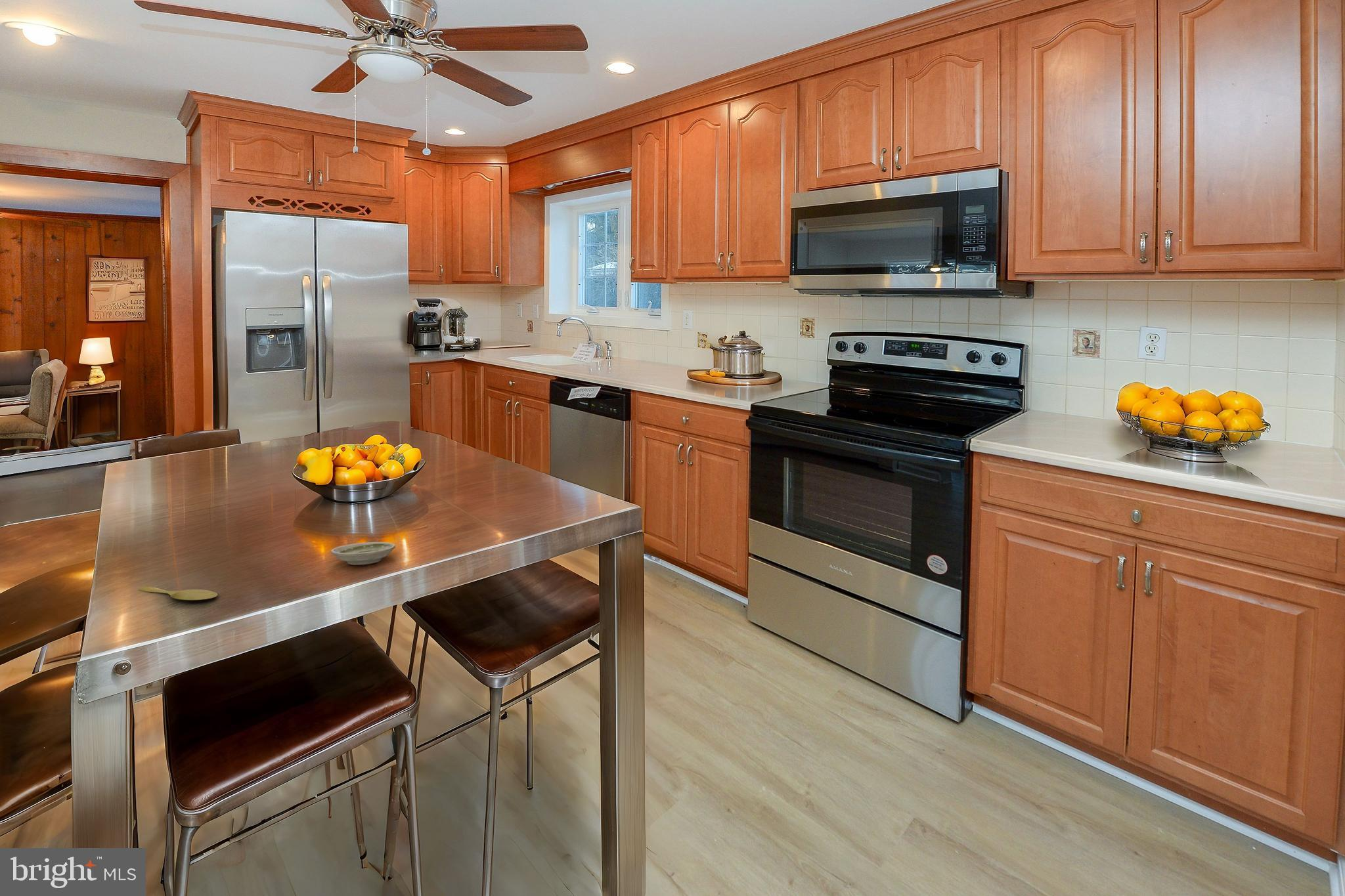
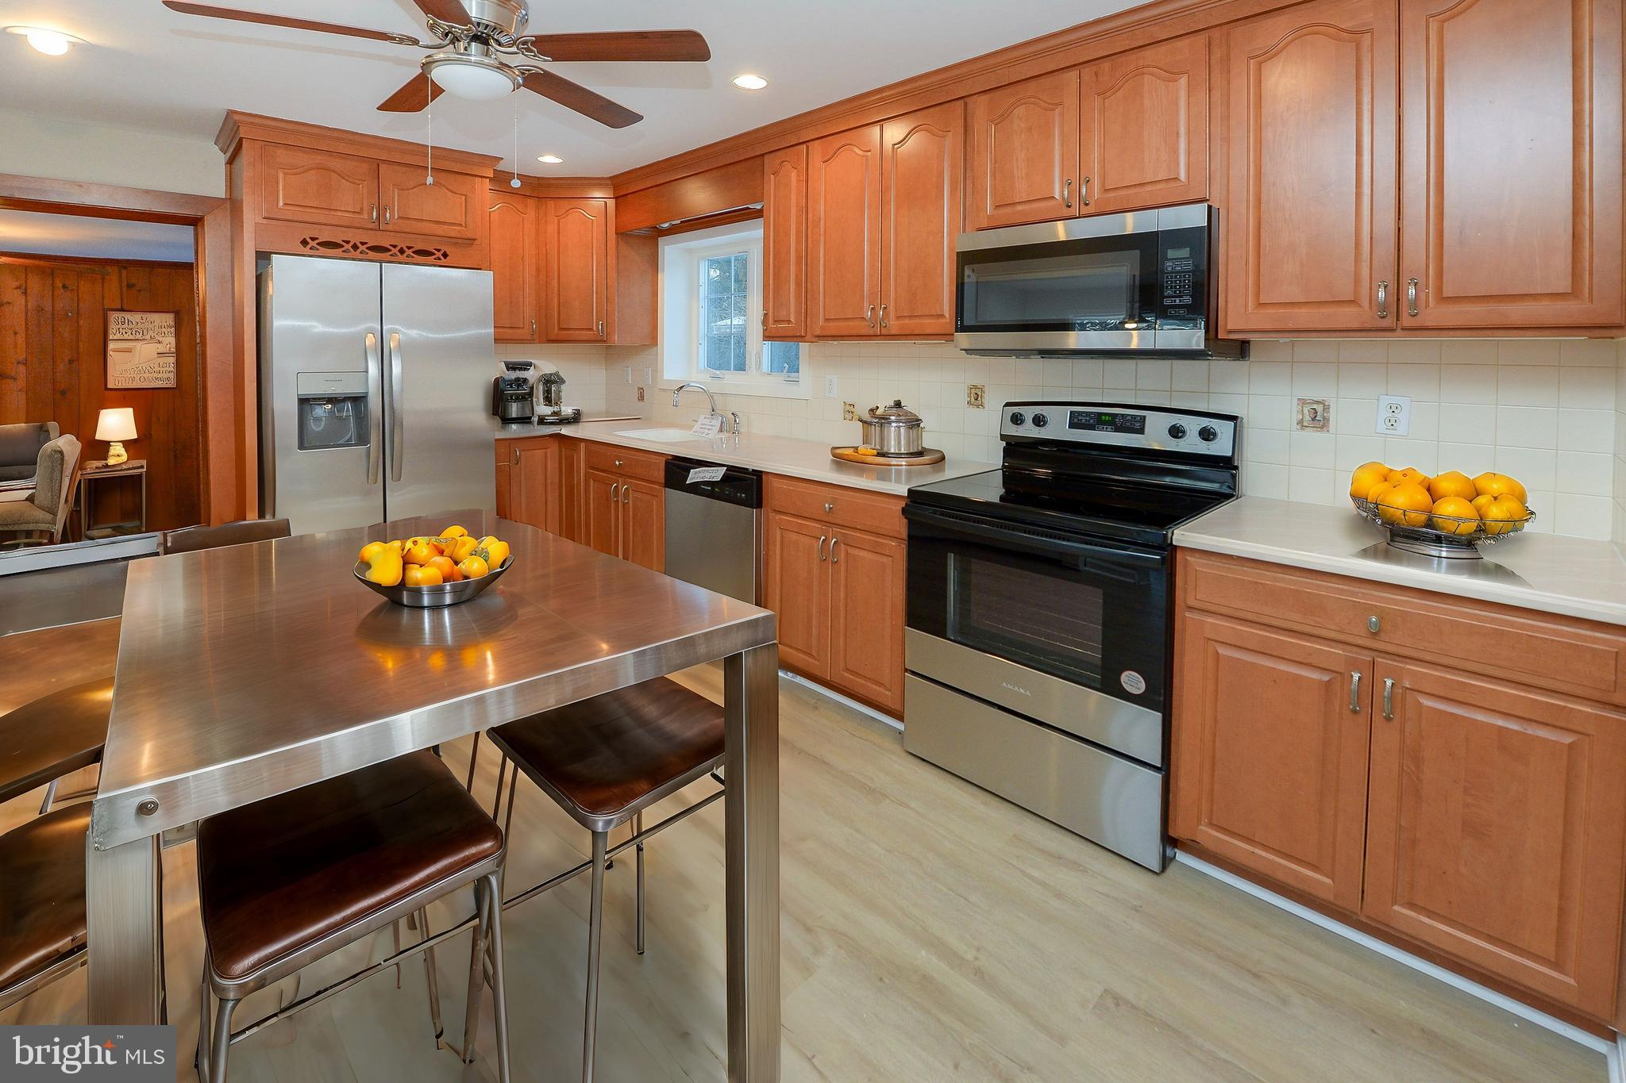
- spoon [139,586,218,601]
- saucer [330,542,396,565]
